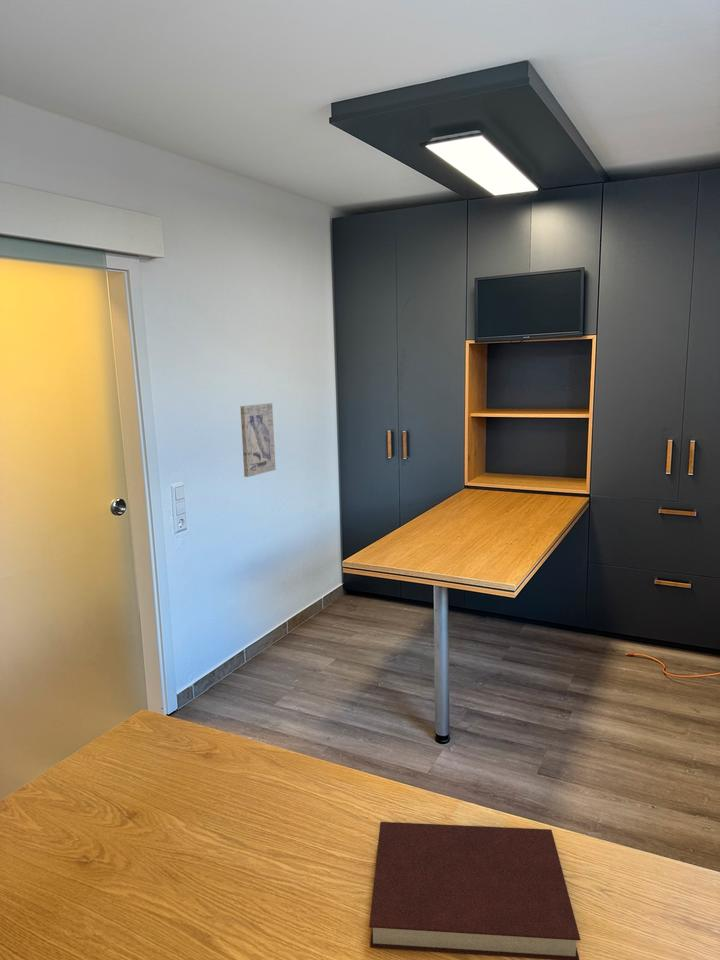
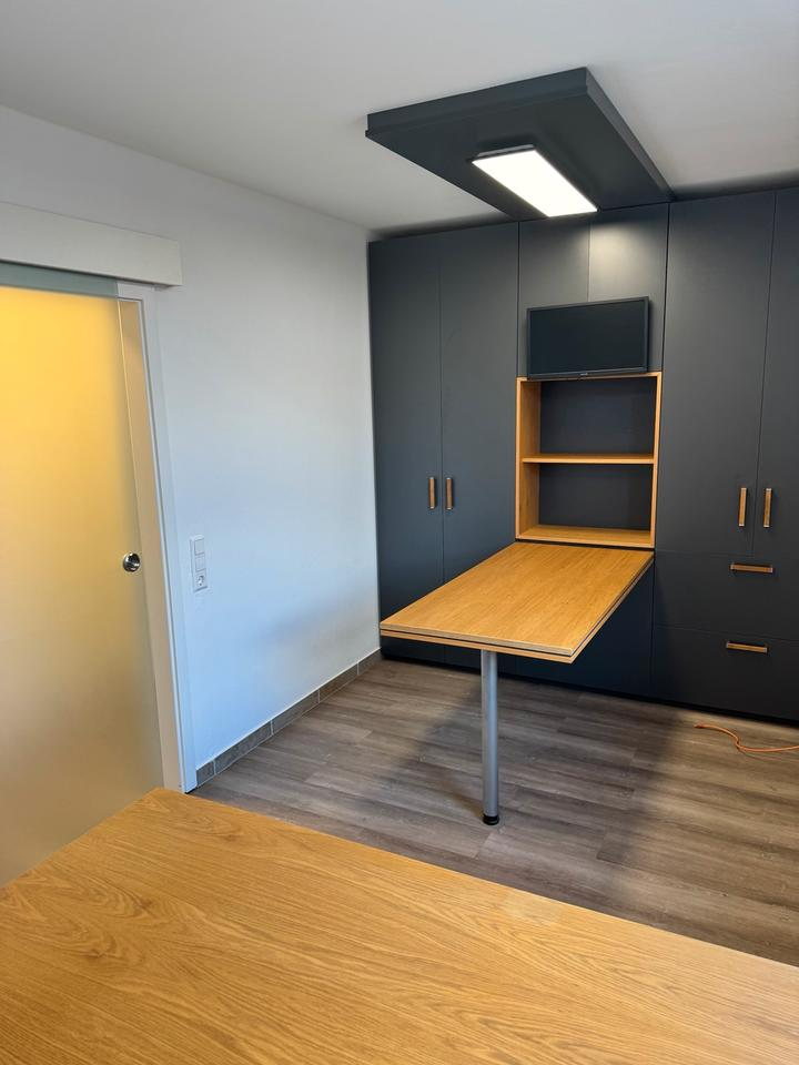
- wall art [239,402,277,478]
- notebook [368,821,581,960]
